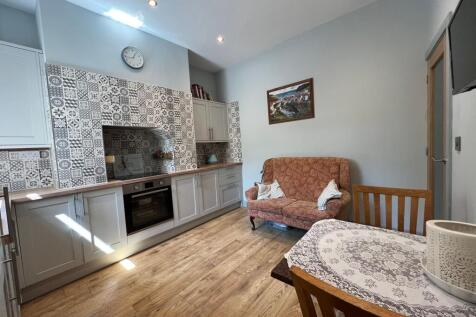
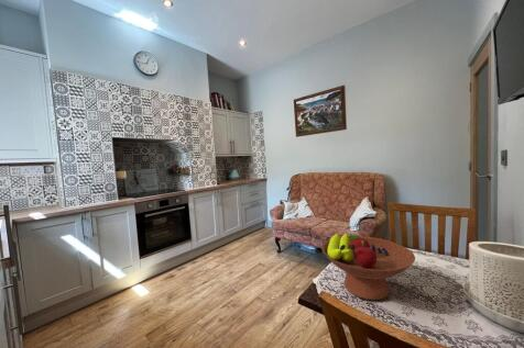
+ fruit bowl [320,233,416,301]
